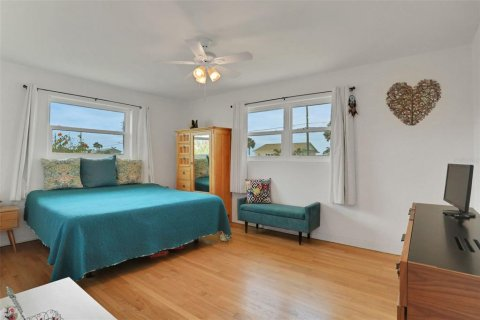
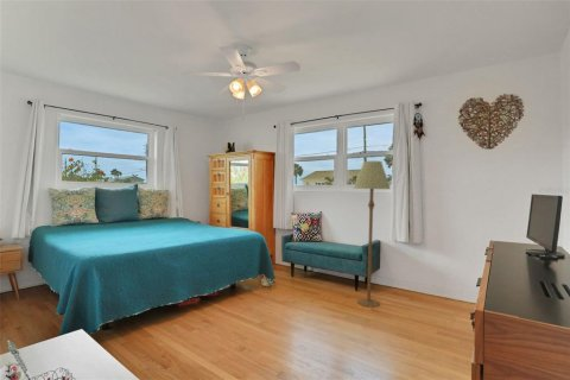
+ floor lamp [353,160,392,309]
